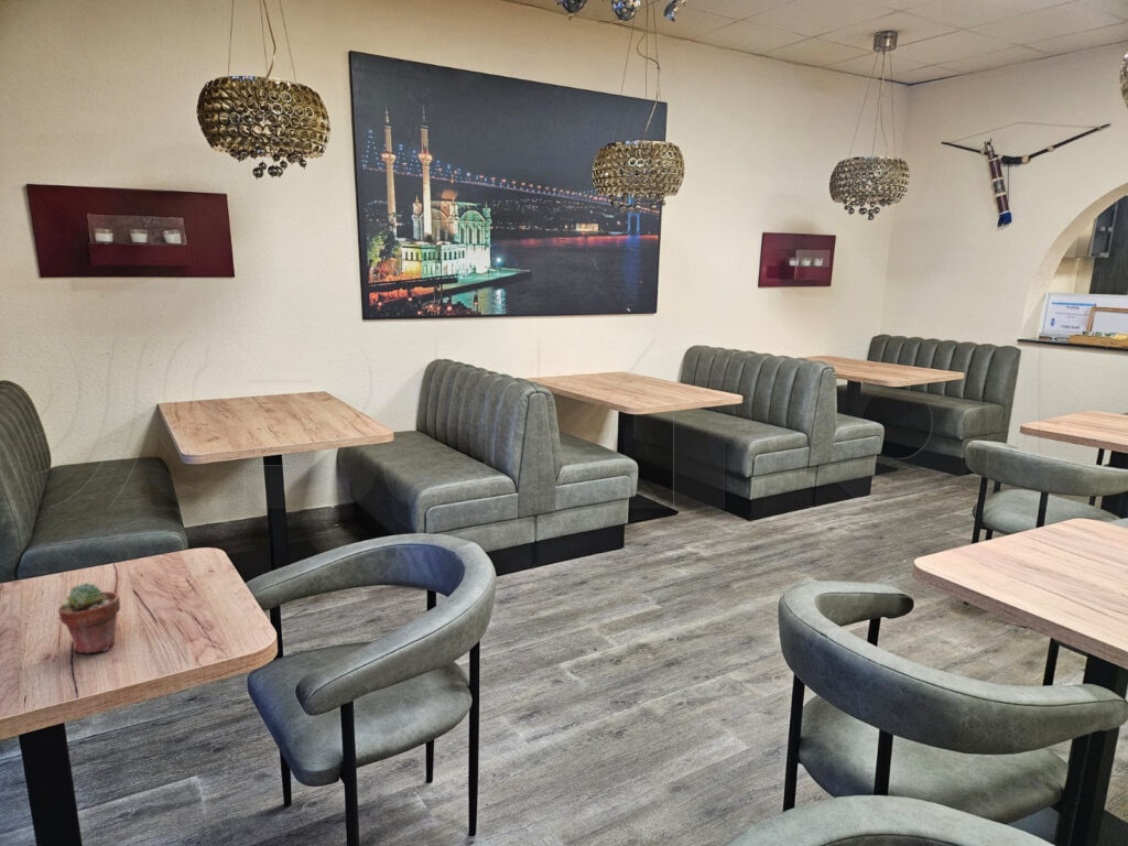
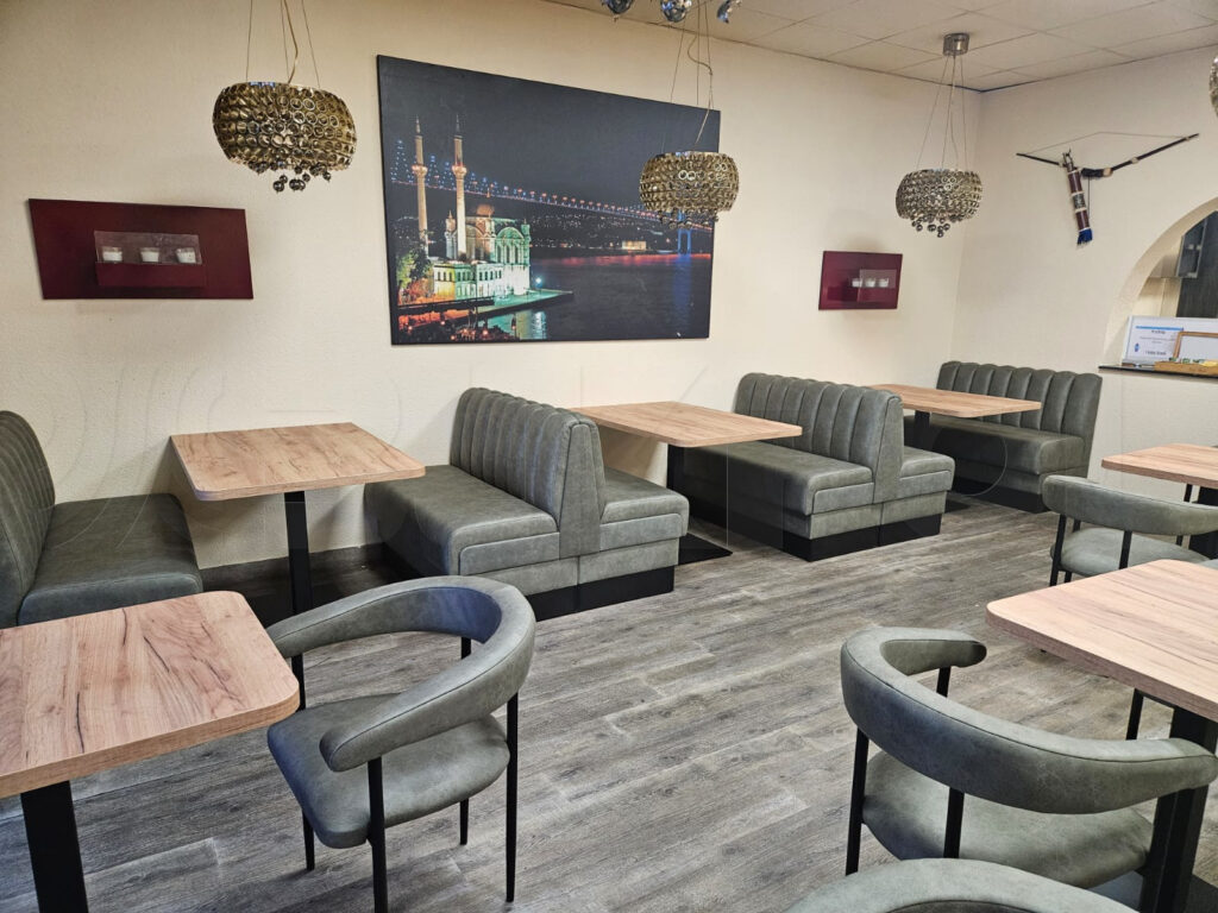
- potted succulent [57,582,121,654]
